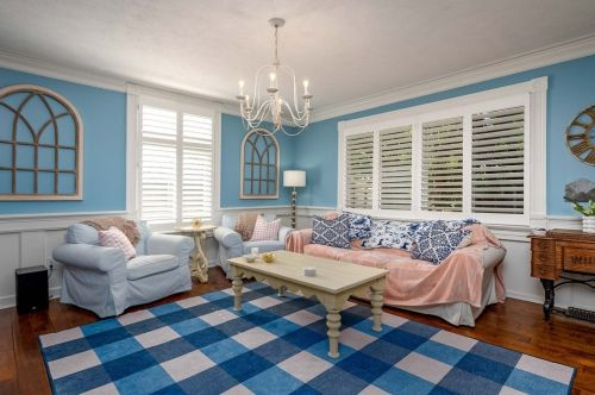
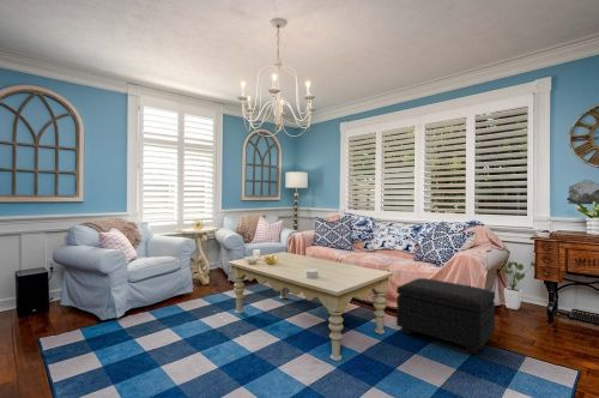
+ house plant [497,260,536,310]
+ footstool [395,277,496,355]
